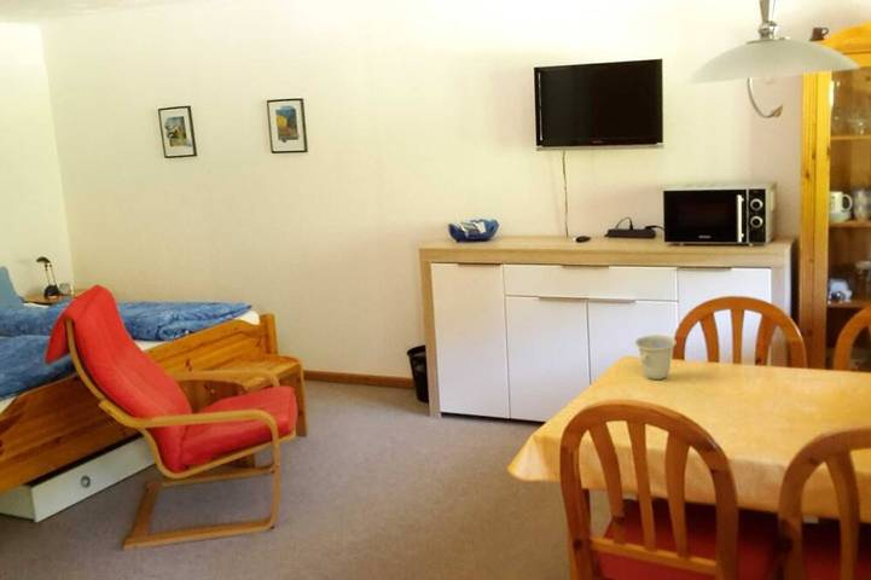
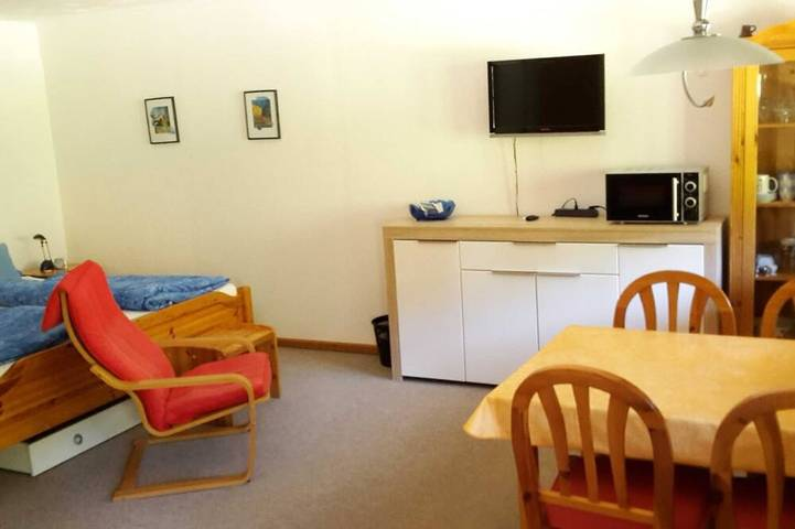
- cup [634,334,678,381]
